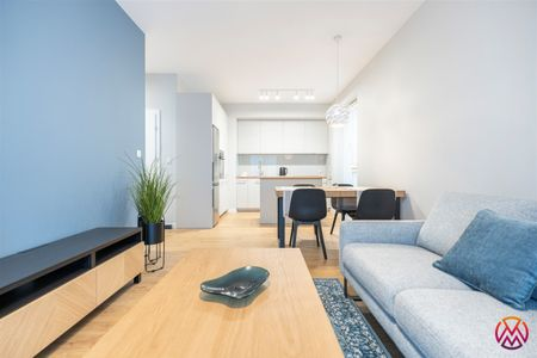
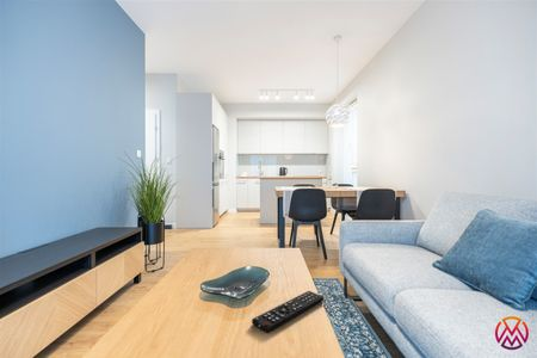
+ remote control [251,290,325,334]
